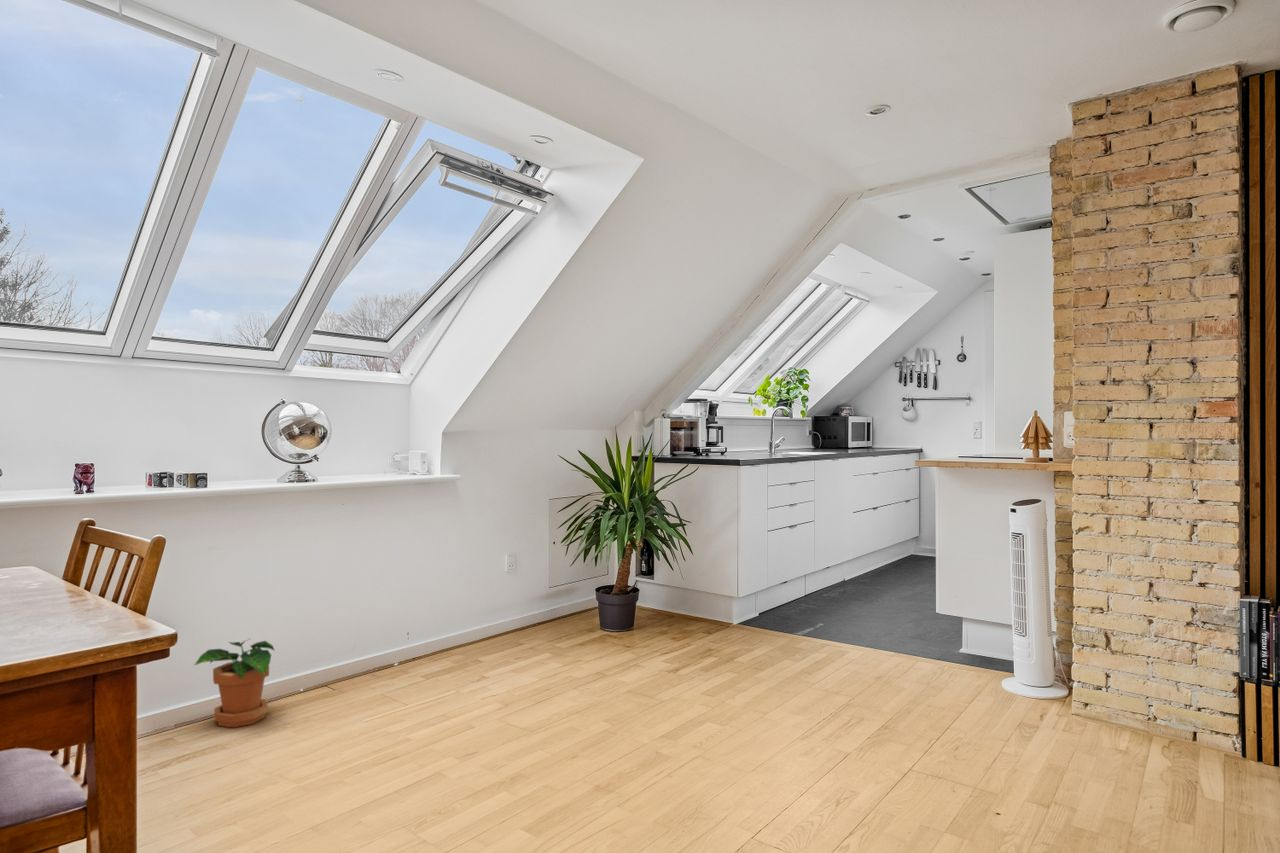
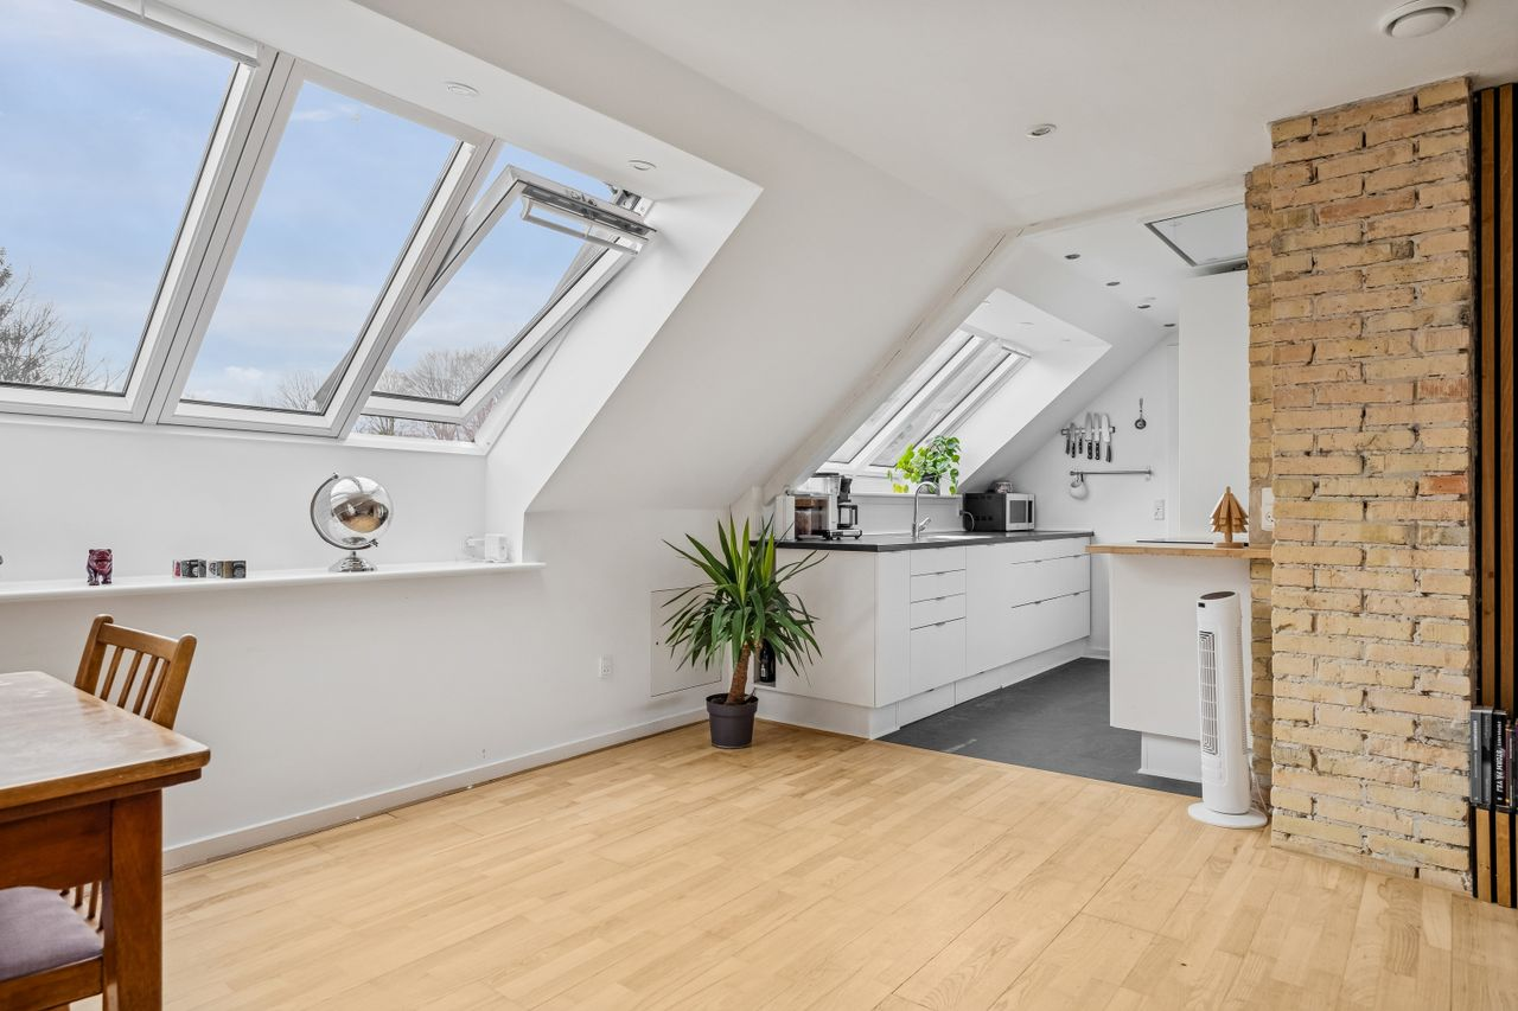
- potted plant [193,637,276,728]
